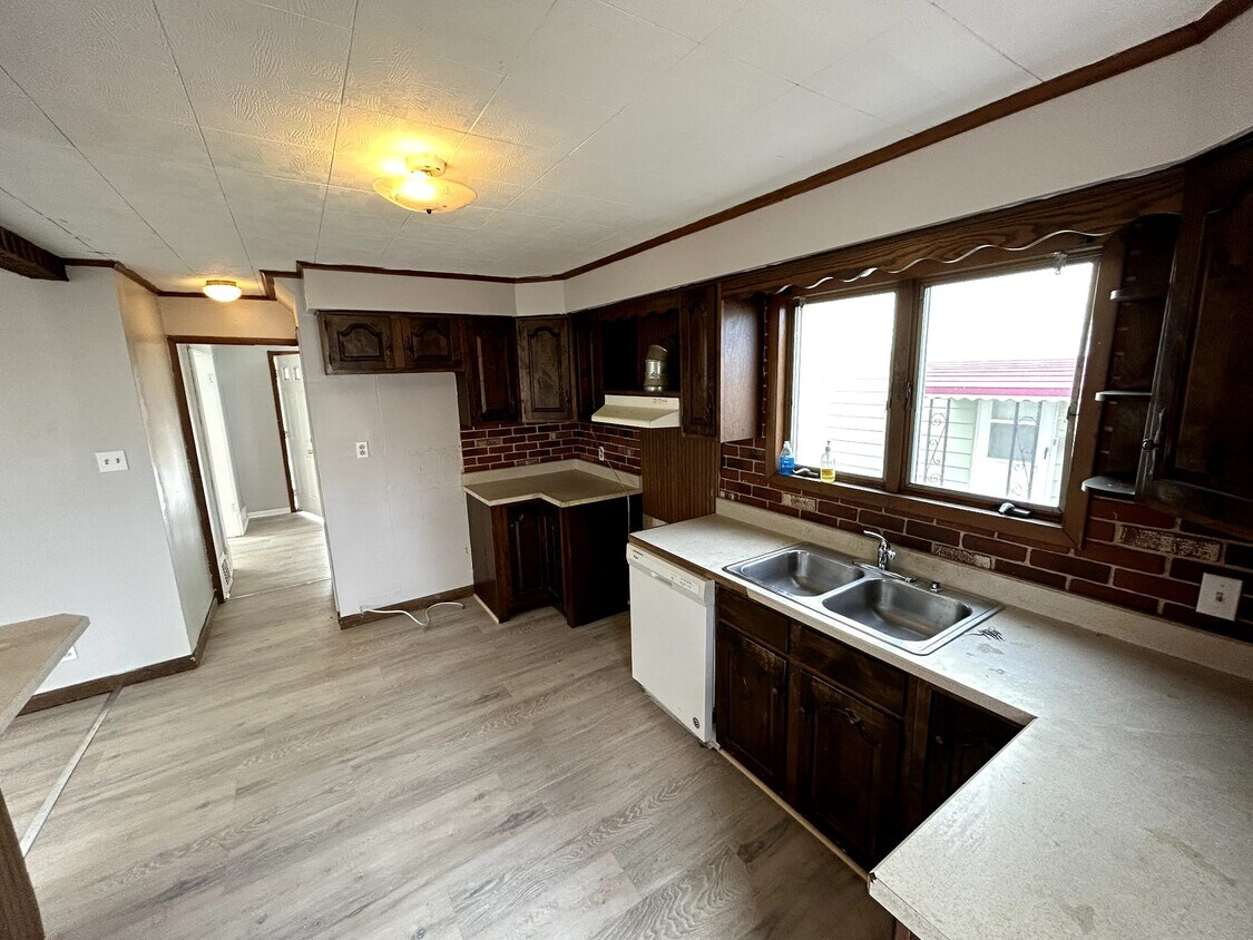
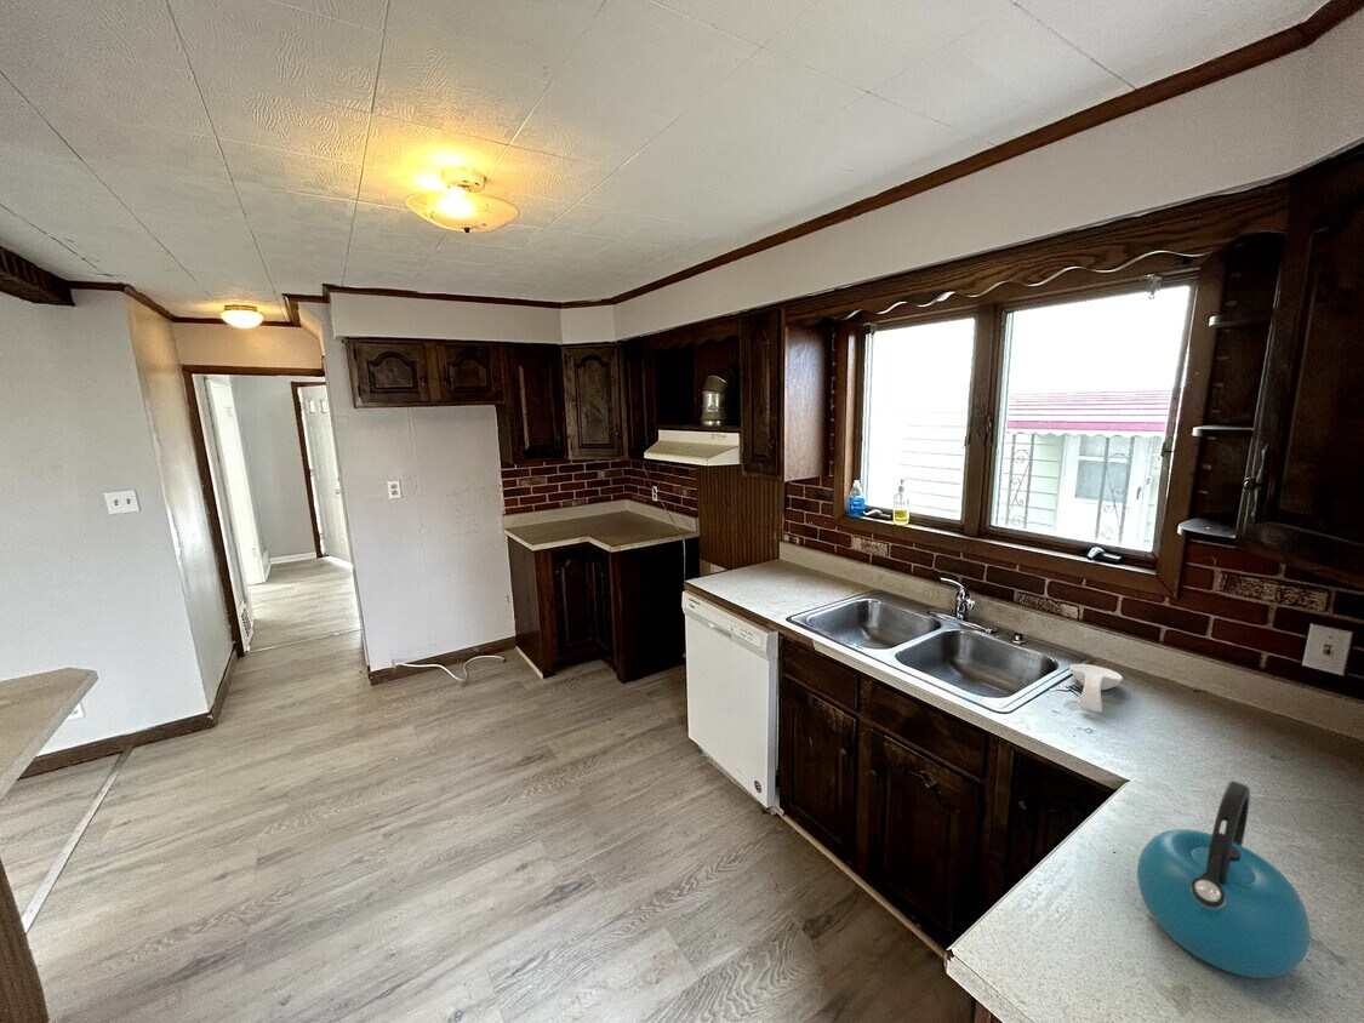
+ kettle [1136,779,1312,979]
+ spoon rest [1068,663,1124,714]
